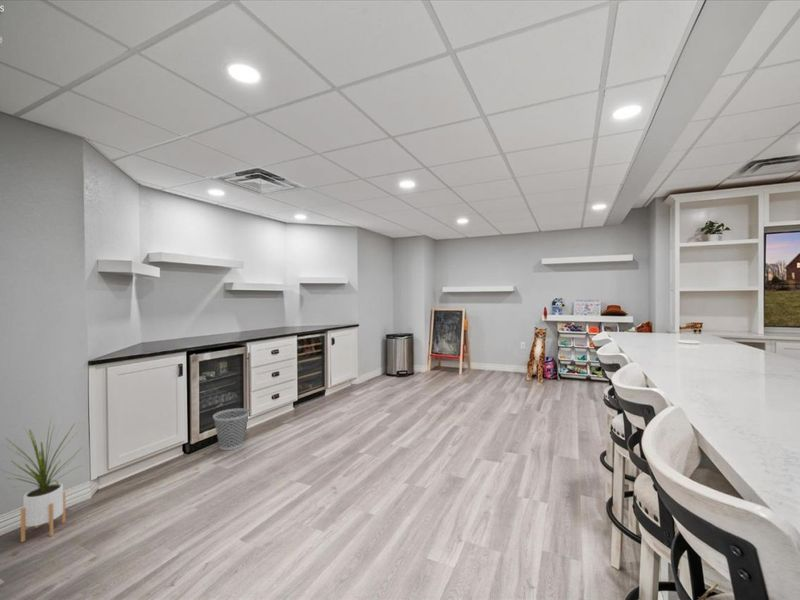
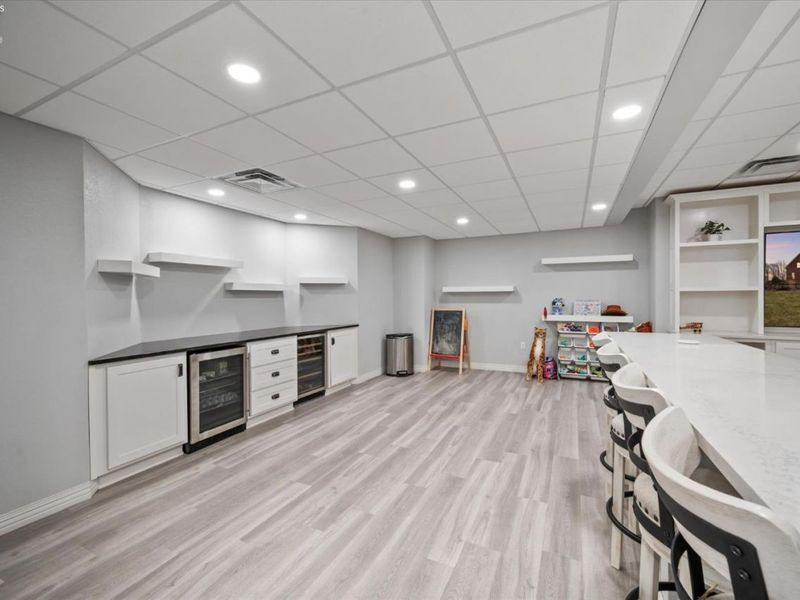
- house plant [0,418,83,543]
- wastebasket [212,407,250,451]
